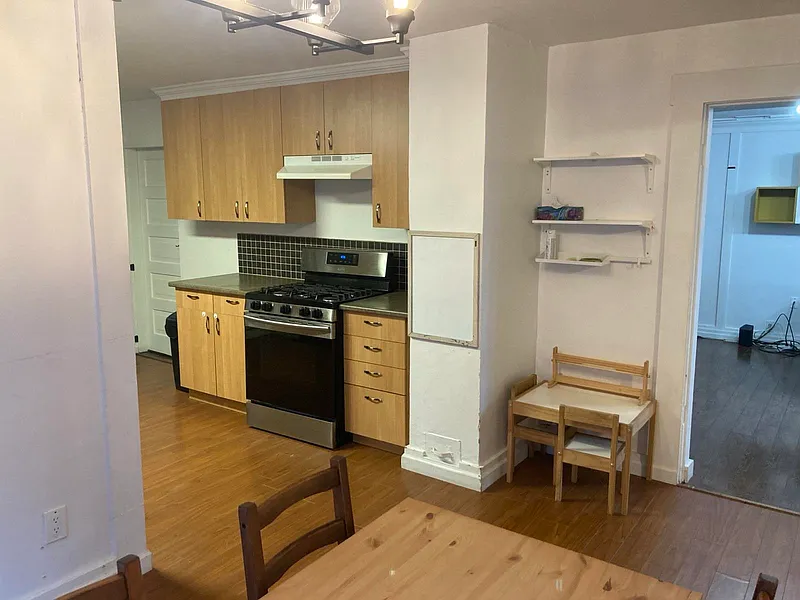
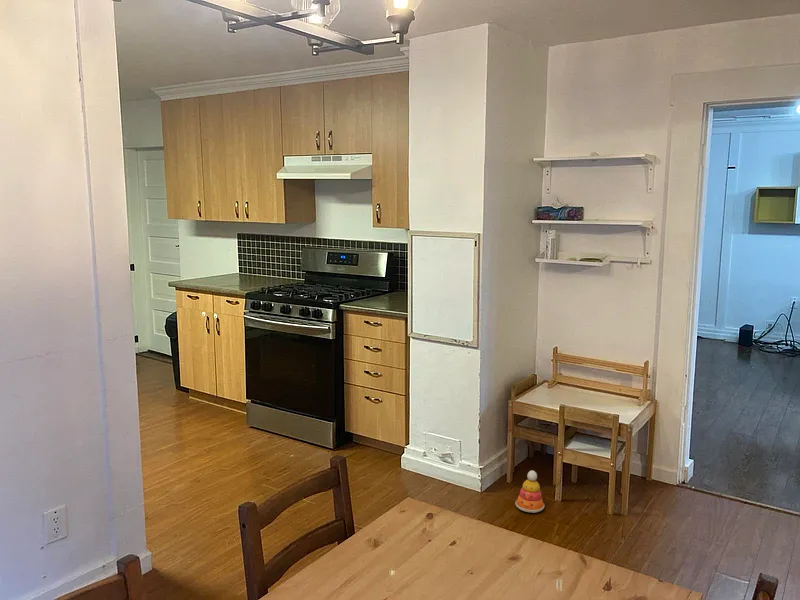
+ stacking toy [515,470,545,514]
